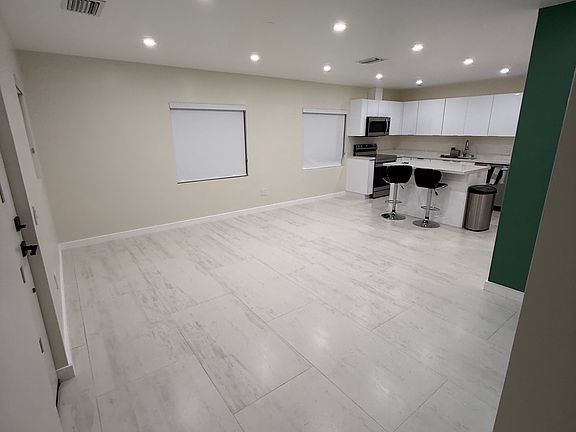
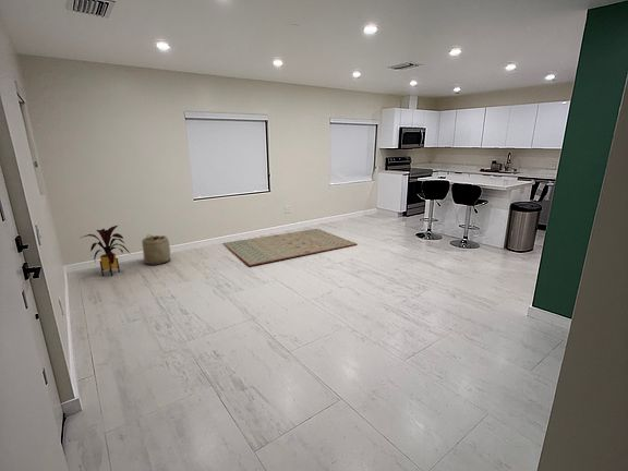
+ basket [141,233,171,265]
+ rug [222,228,358,267]
+ house plant [81,225,131,277]
